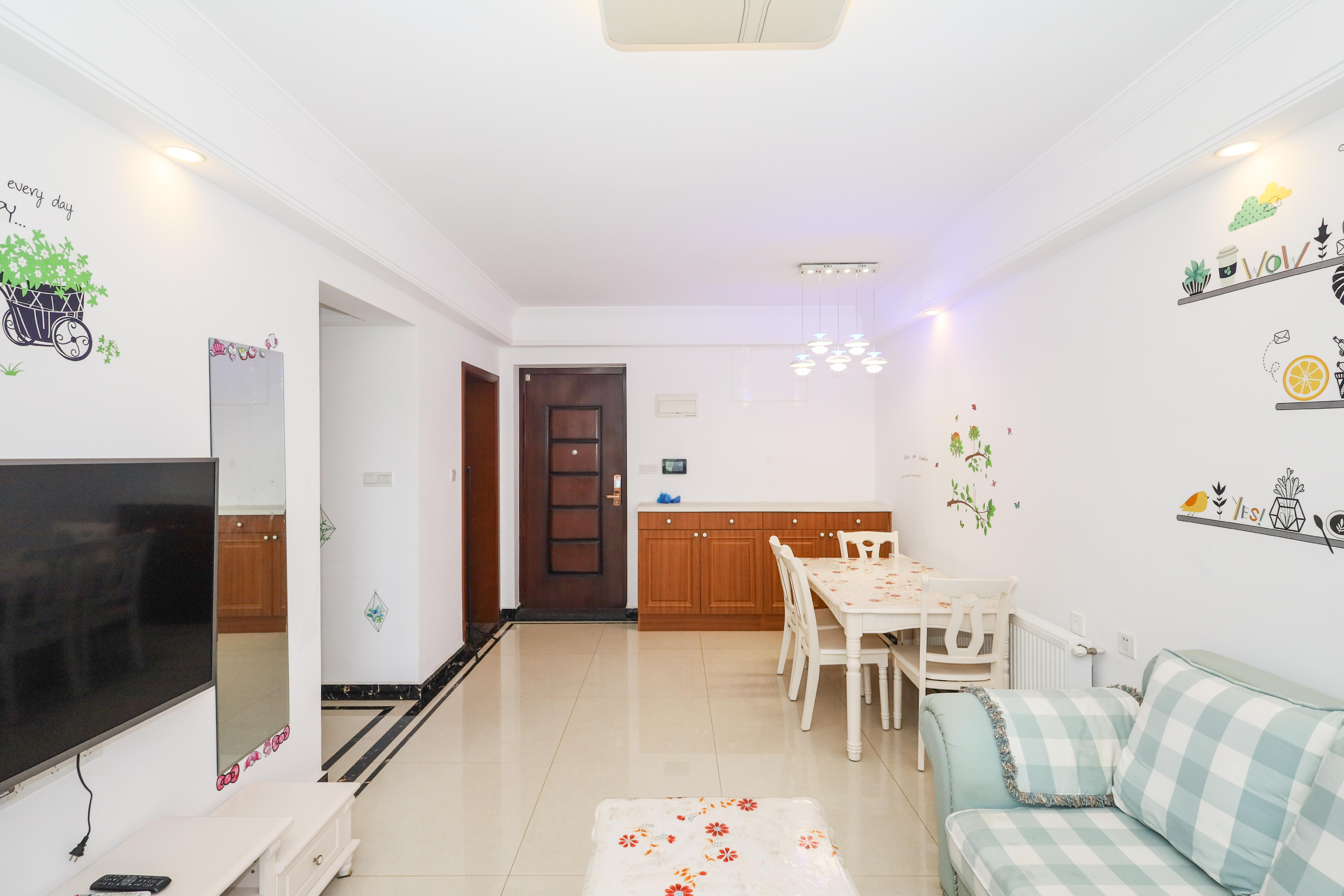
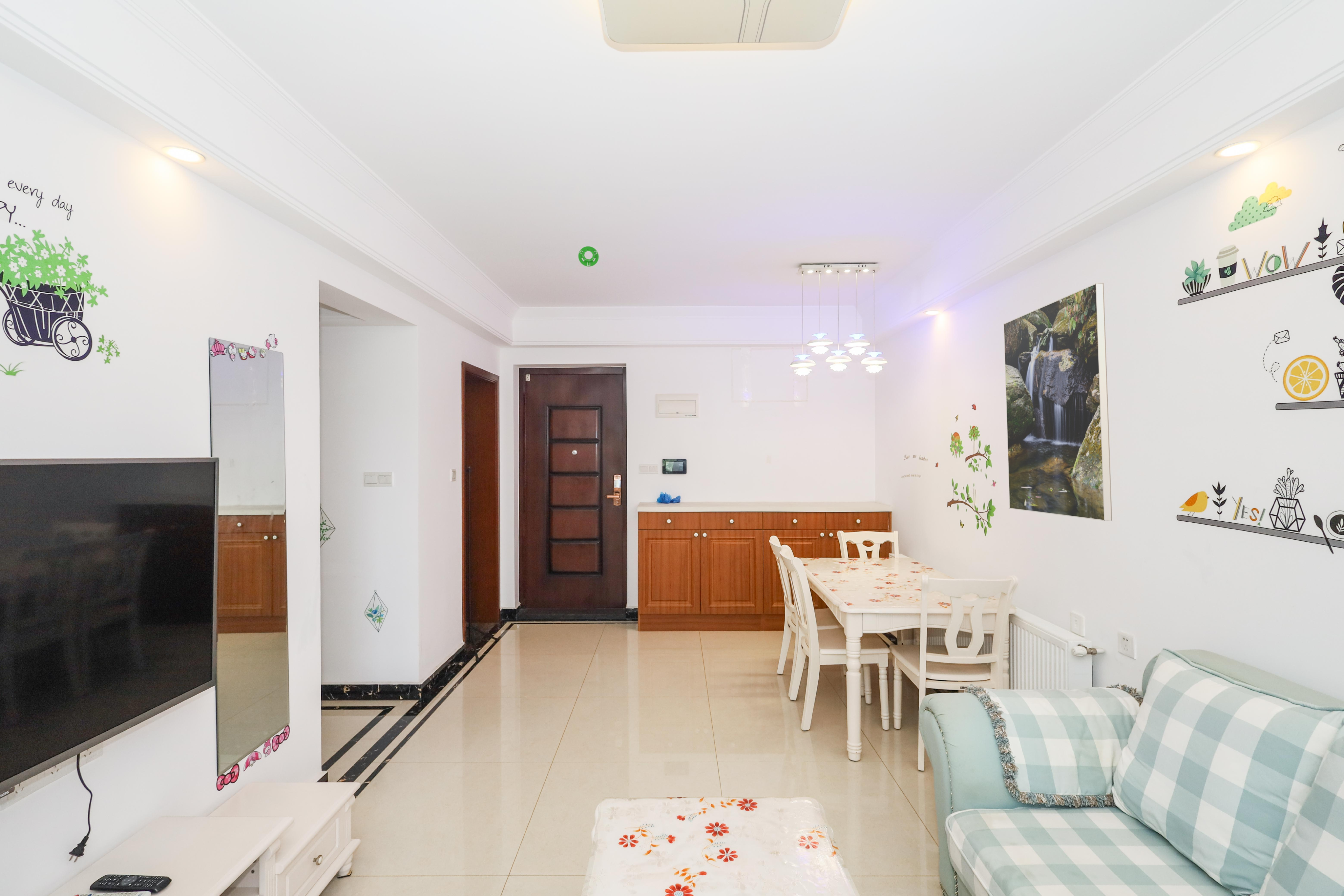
+ smoke detector [578,246,599,267]
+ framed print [1003,282,1112,521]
